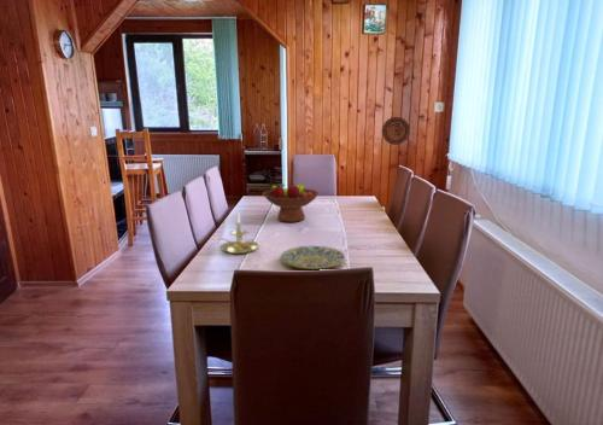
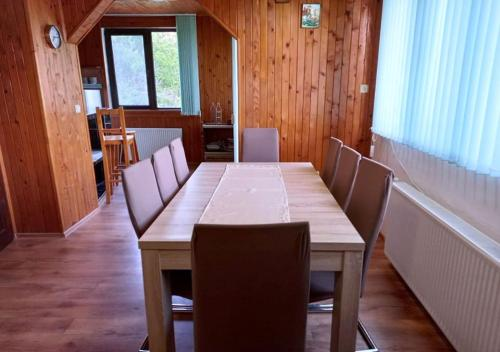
- candle holder [212,210,260,255]
- plate [279,245,347,270]
- decorative plate [381,116,410,146]
- fruit bowl [262,181,320,223]
